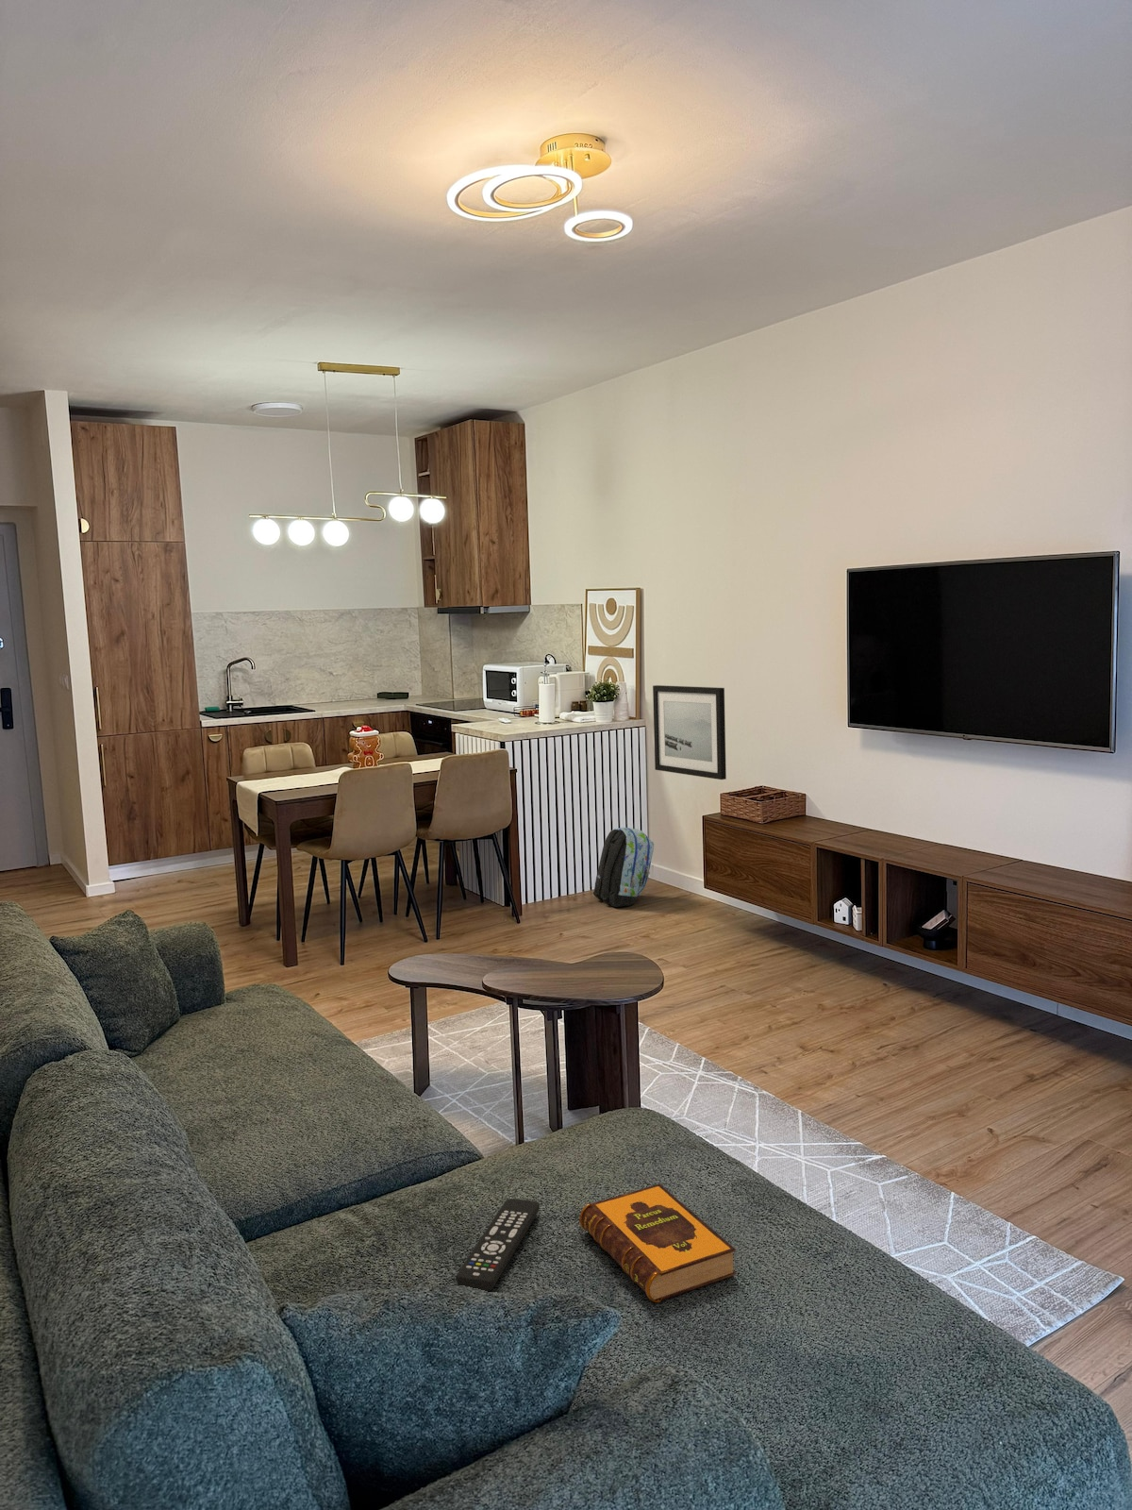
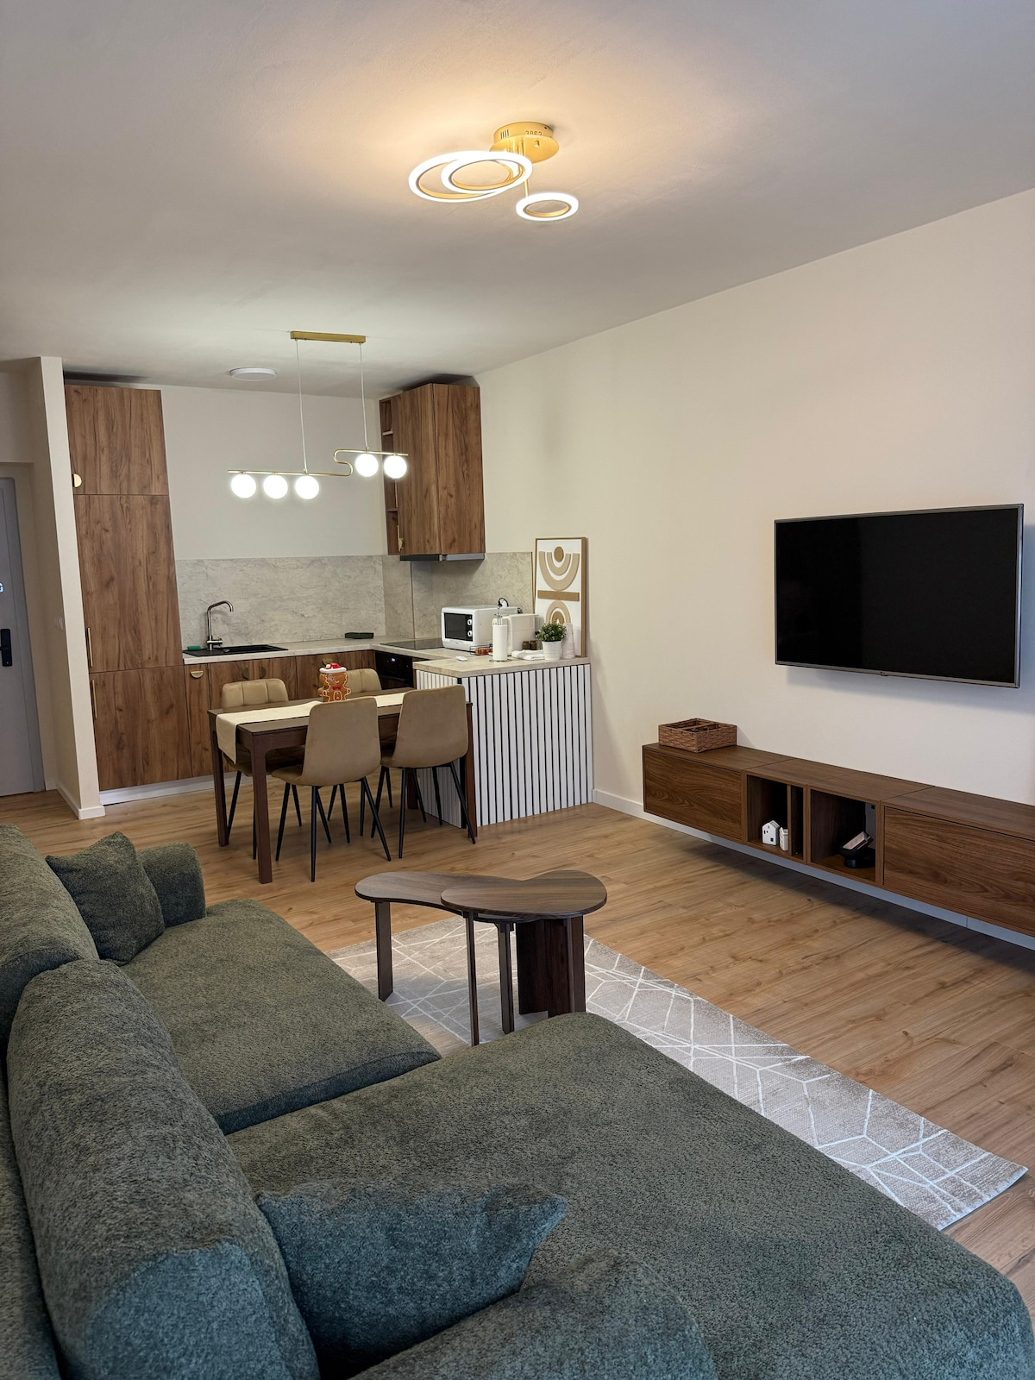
- remote control [454,1197,541,1292]
- hardback book [578,1183,737,1303]
- backpack [592,826,655,908]
- wall art [652,684,728,780]
